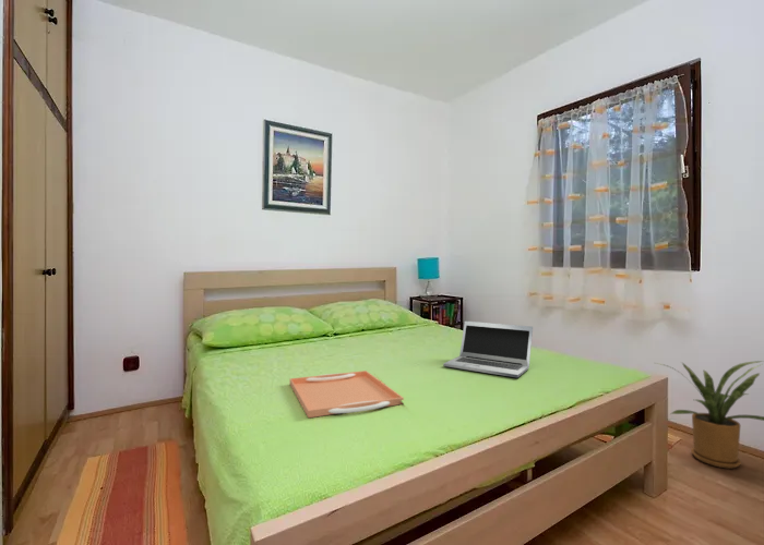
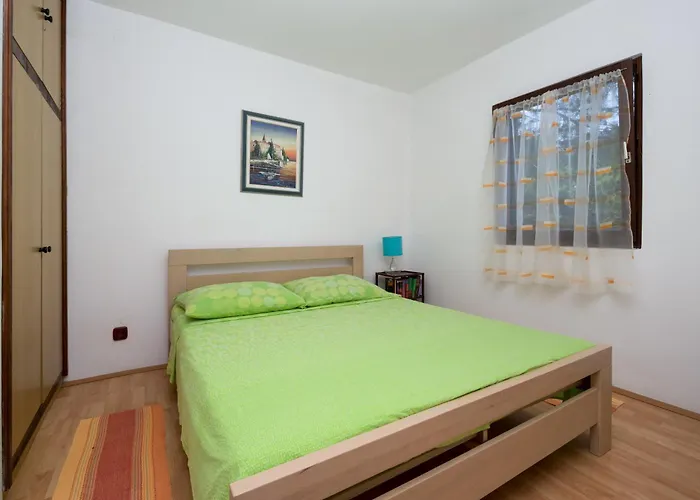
- serving tray [289,370,405,419]
- house plant [655,360,764,470]
- laptop [442,320,534,378]
